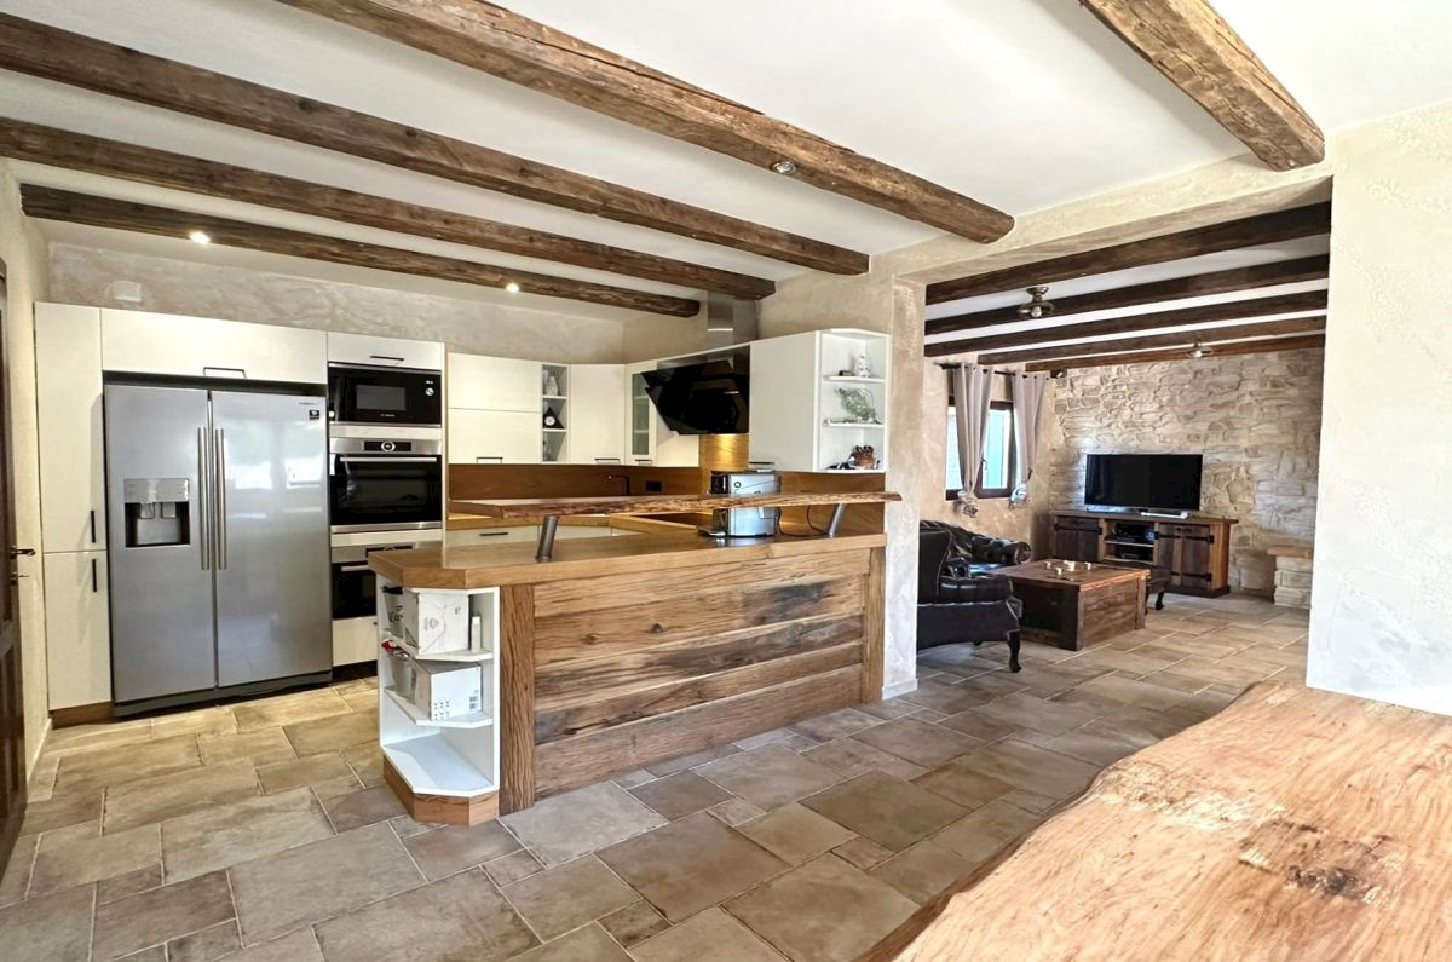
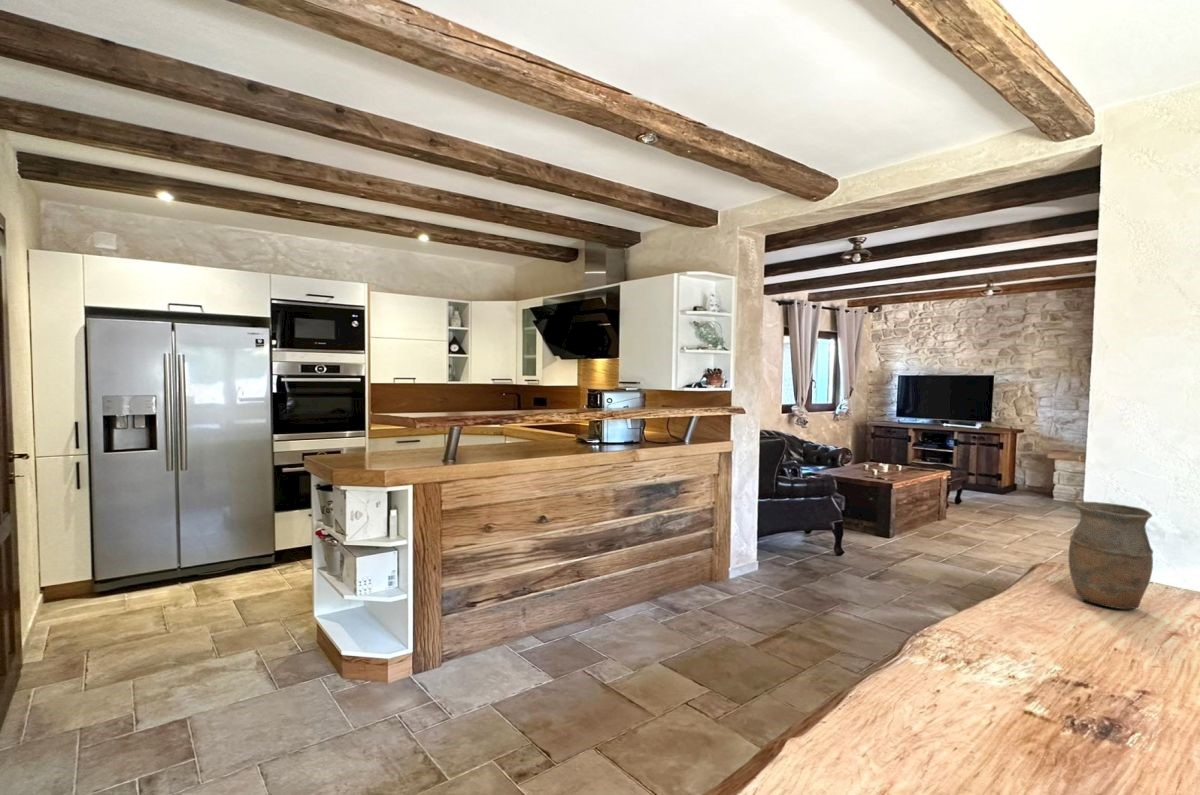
+ vase [1068,501,1154,610]
